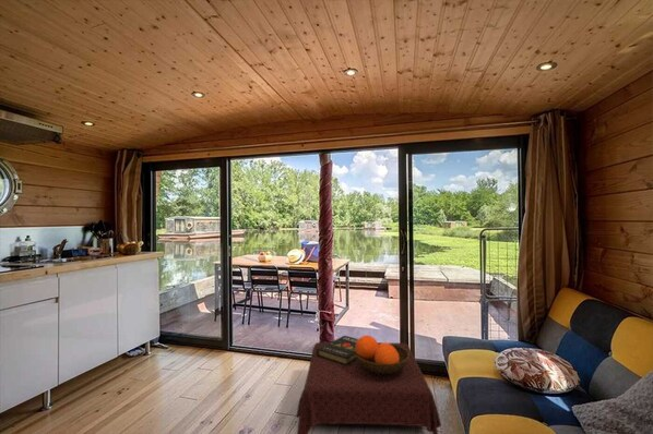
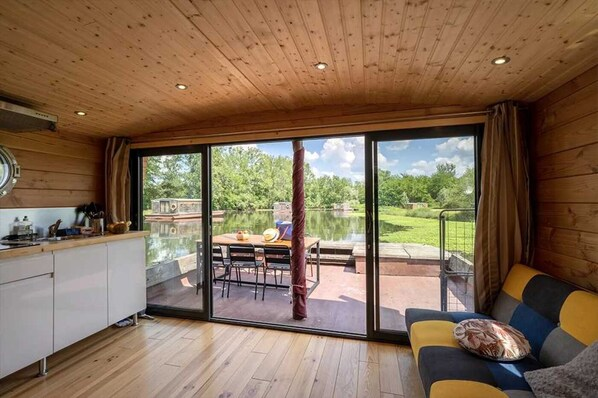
- side table [295,334,442,434]
